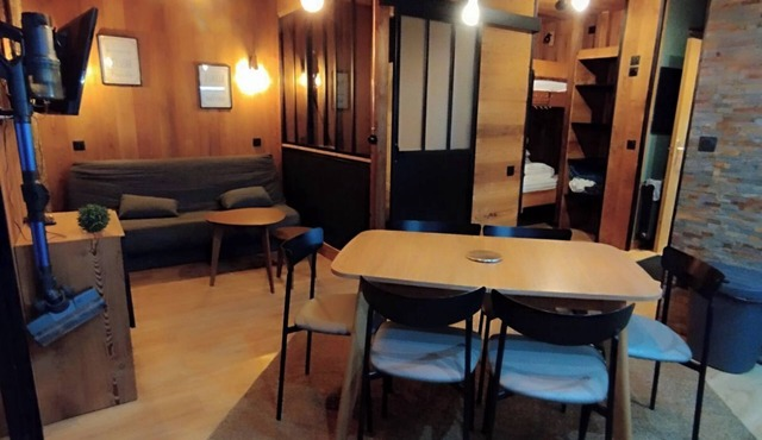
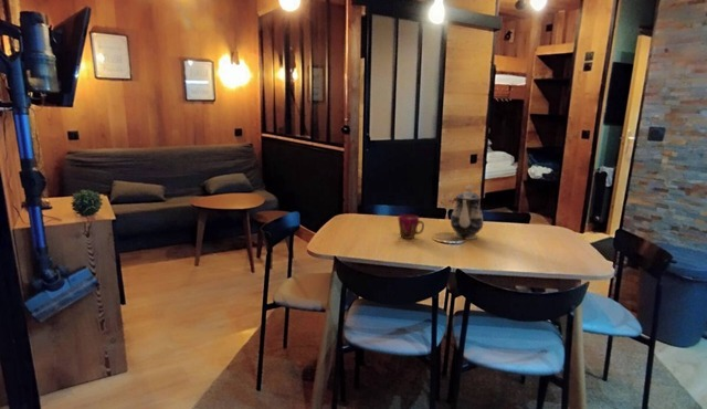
+ cup [397,213,425,240]
+ teapot [450,185,484,241]
